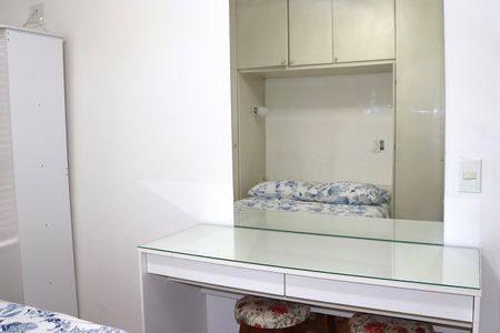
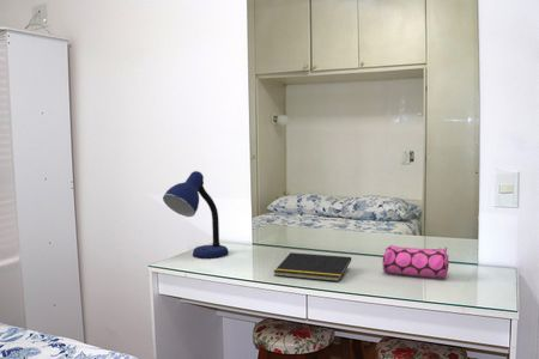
+ notepad [273,251,352,282]
+ pencil case [381,244,450,279]
+ desk lamp [162,170,230,260]
